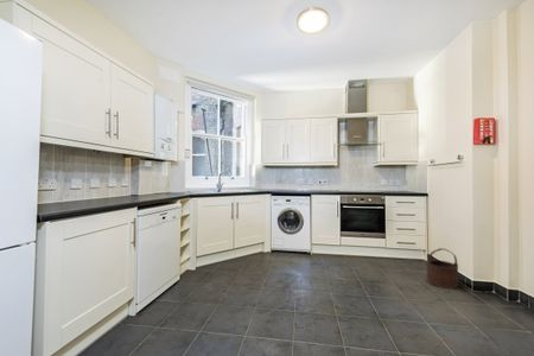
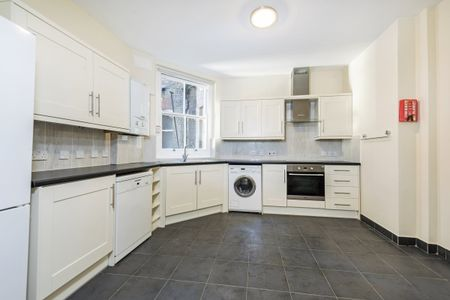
- wooden bucket [426,247,459,290]
